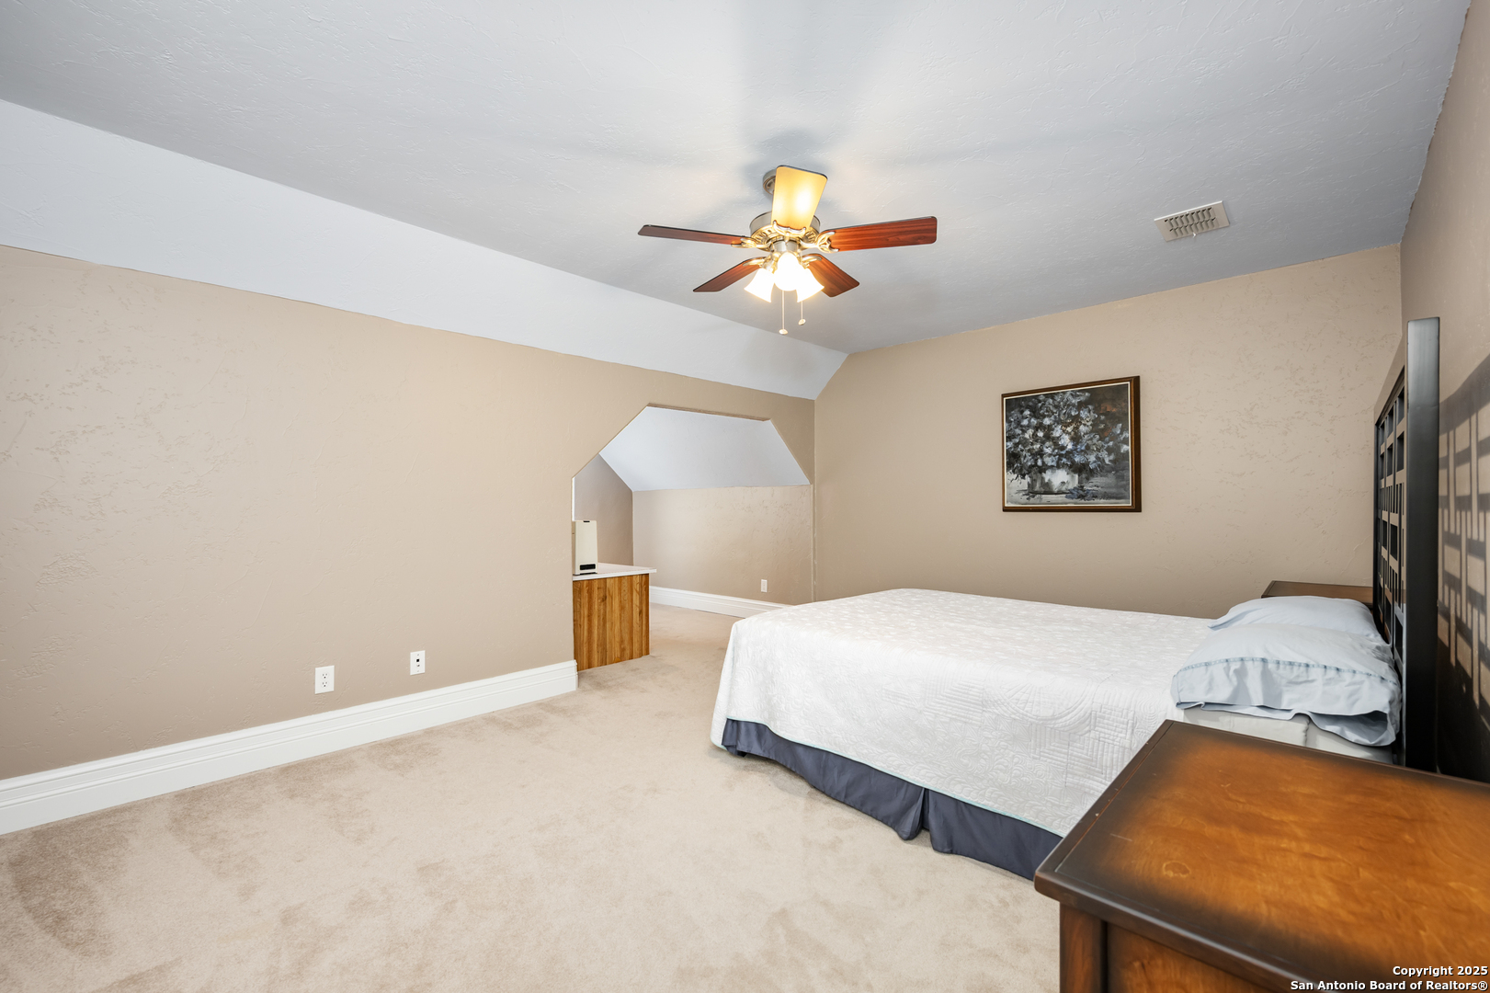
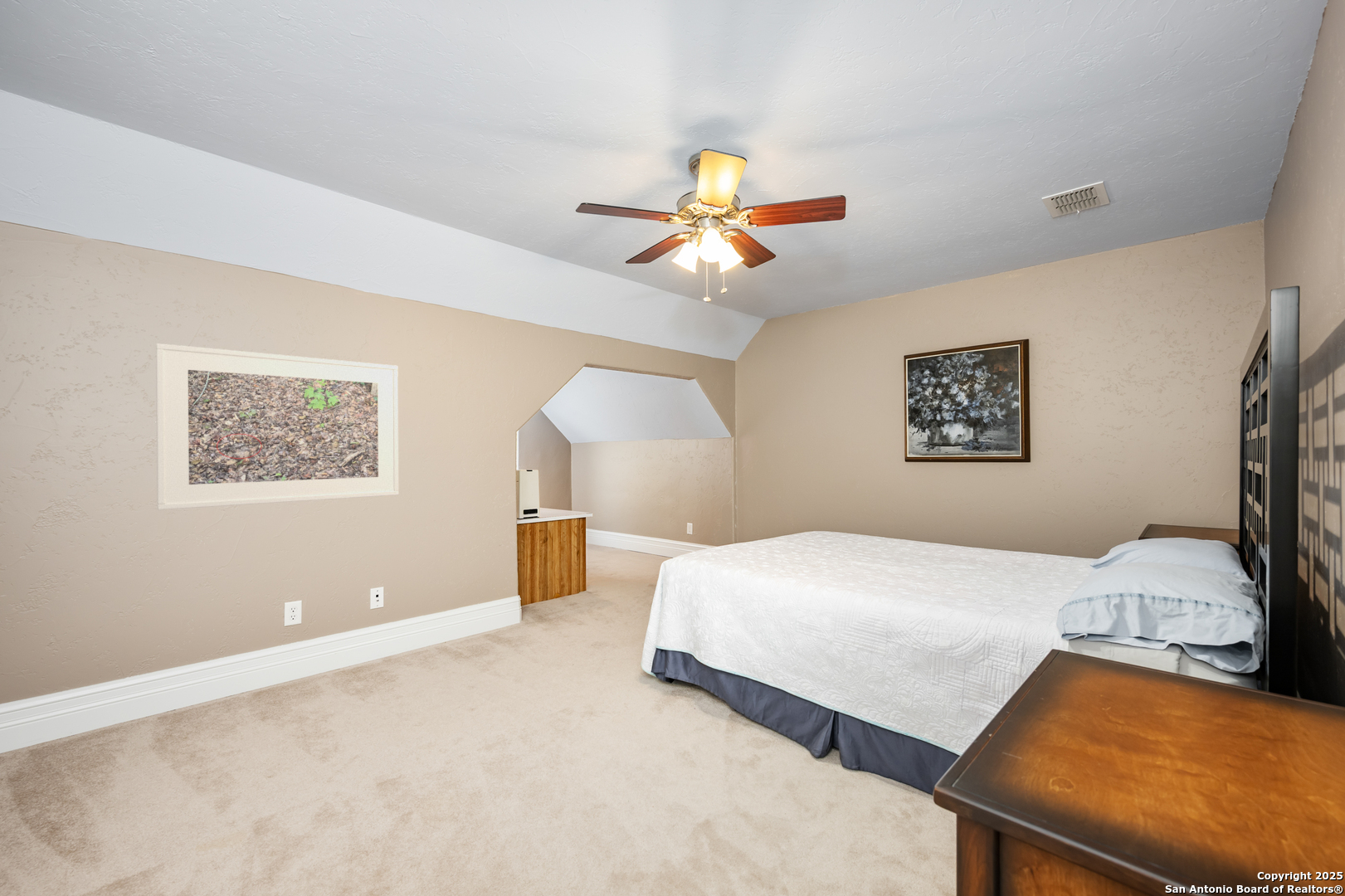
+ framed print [155,343,399,511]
